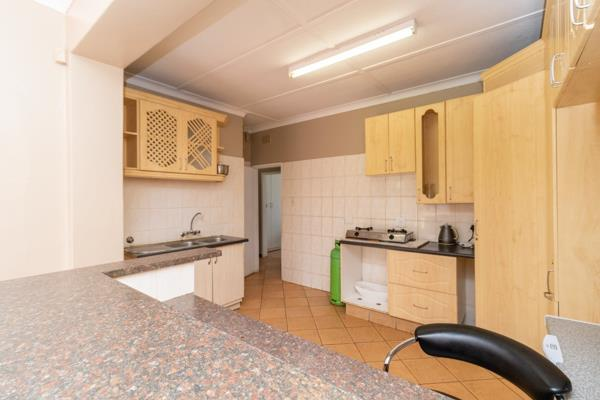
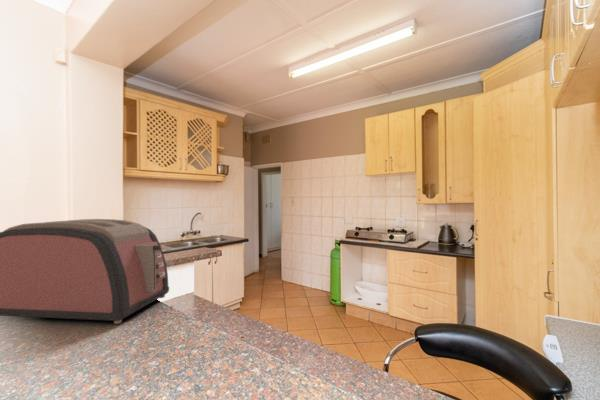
+ toaster [0,218,170,325]
